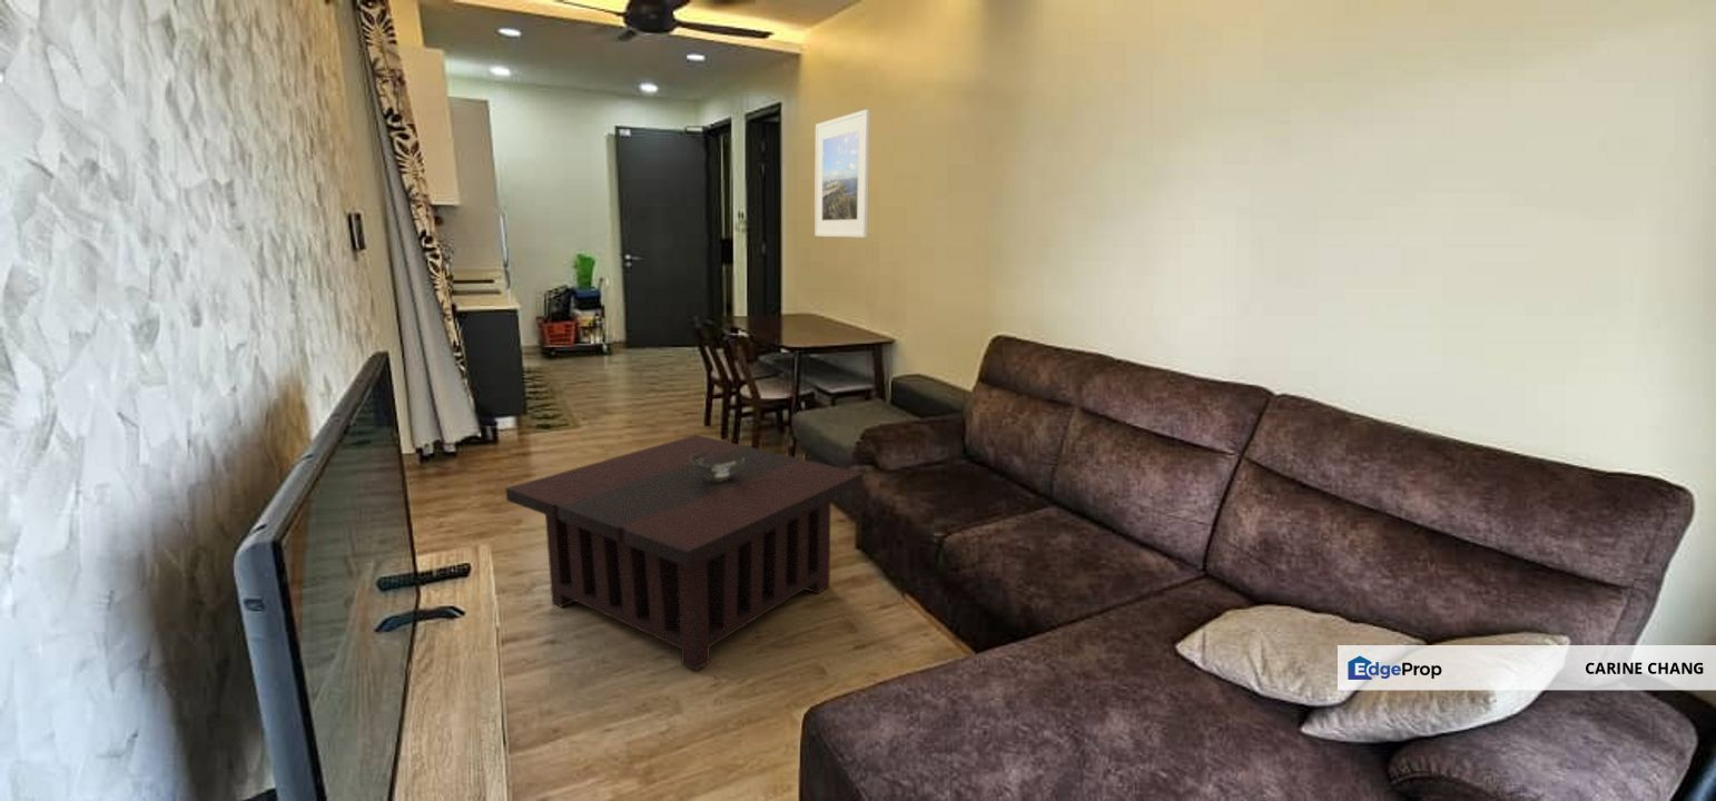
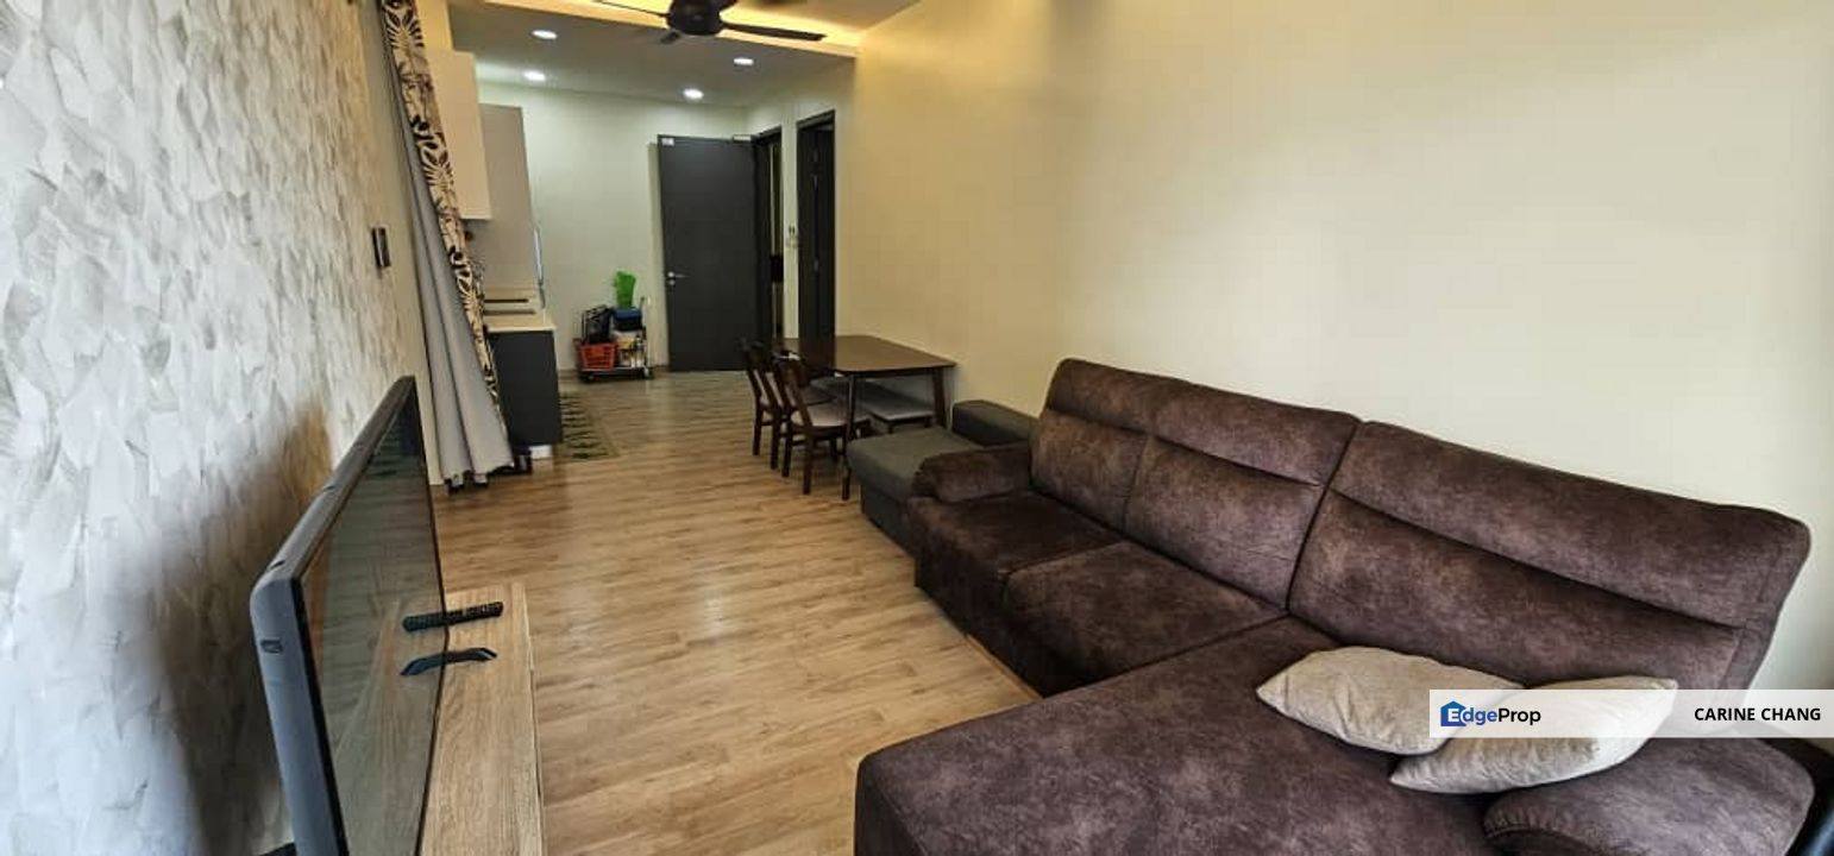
- coffee table [504,434,865,672]
- decorative bowl [690,452,744,482]
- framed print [813,108,871,238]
